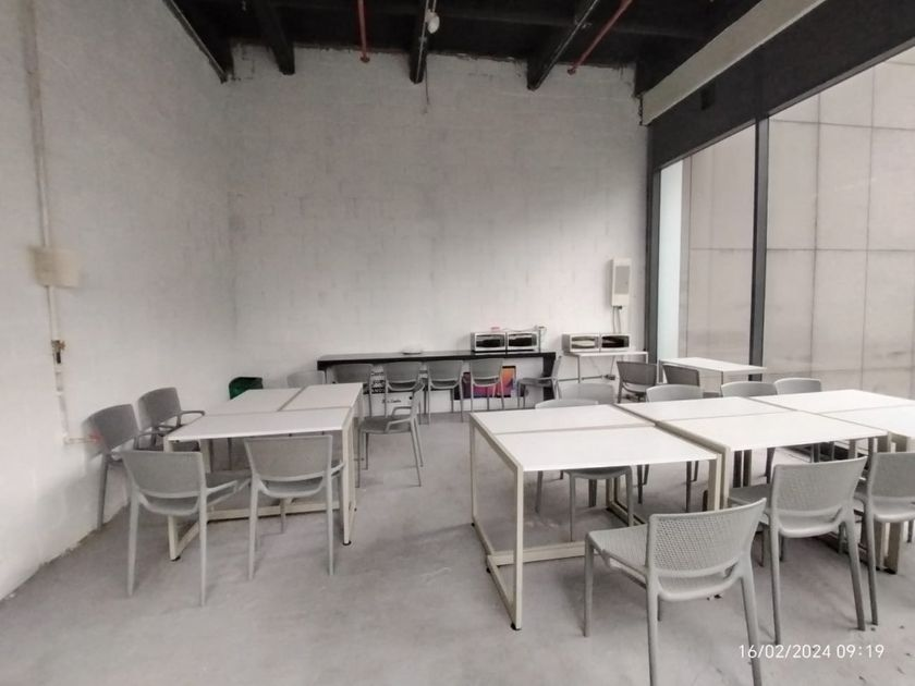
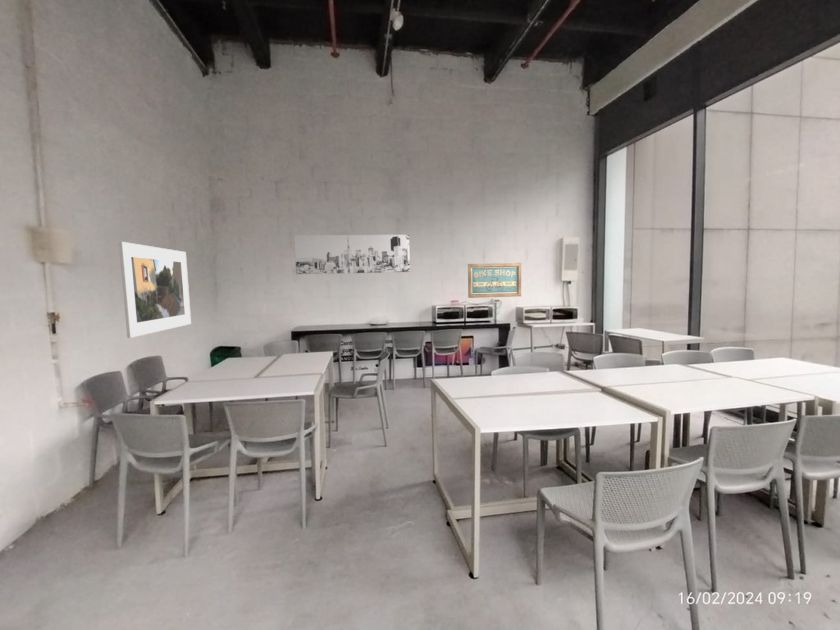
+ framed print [118,241,192,339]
+ wall art [467,262,522,299]
+ wall art [293,234,411,275]
